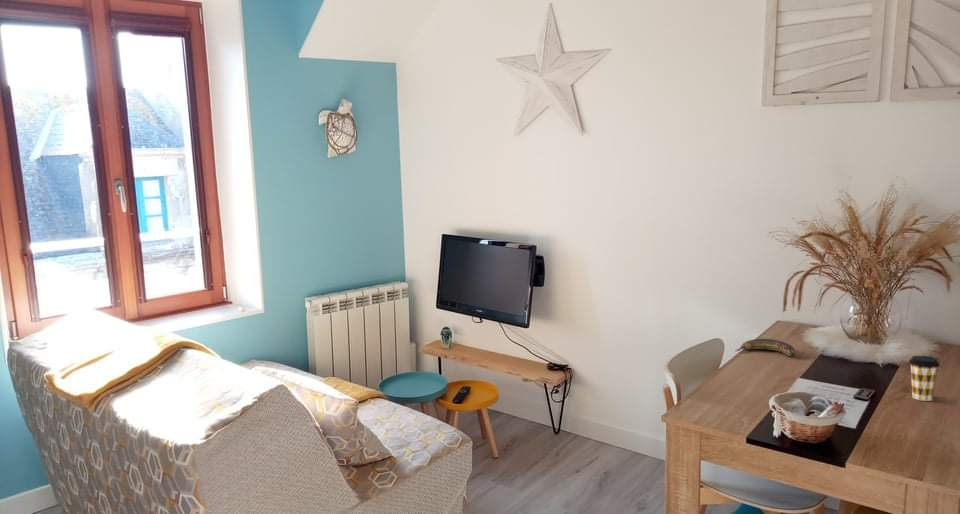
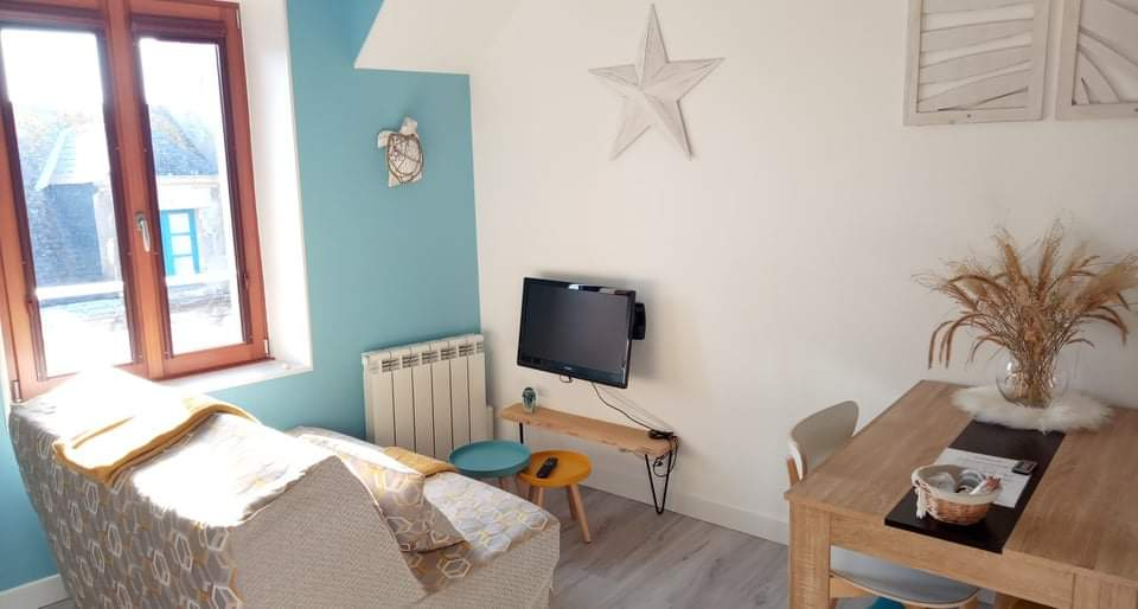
- coffee cup [908,355,941,402]
- banana [735,338,796,357]
